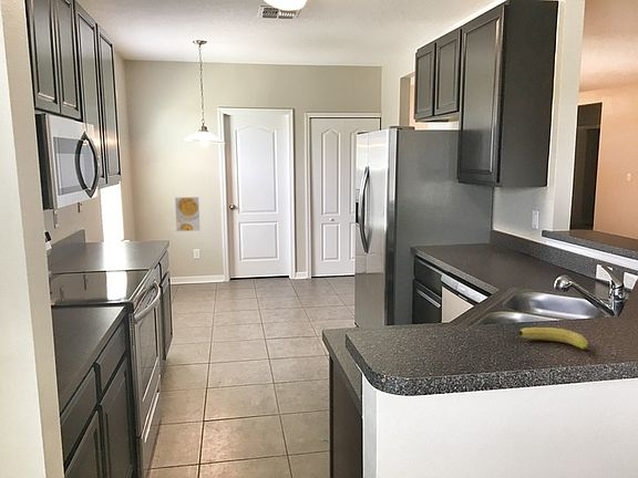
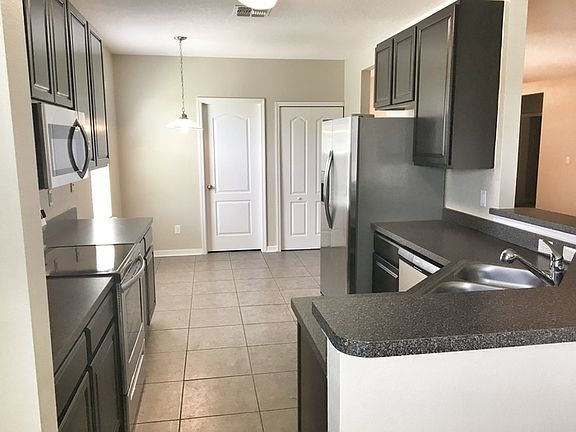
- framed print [174,196,200,232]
- fruit [517,326,590,353]
